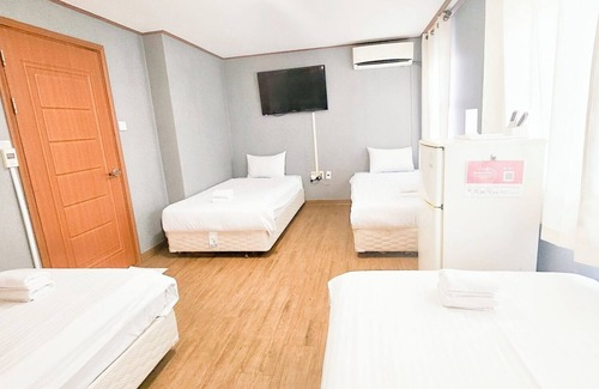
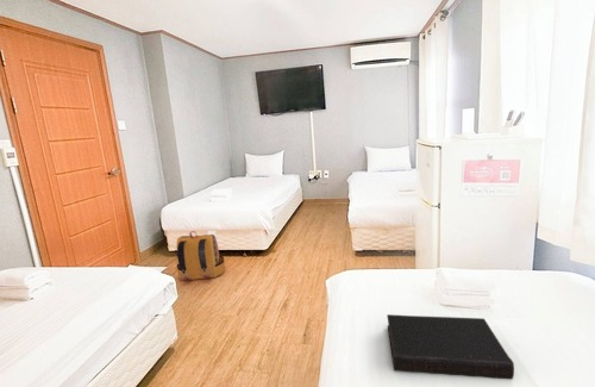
+ backpack [175,230,226,282]
+ book [386,313,515,380]
